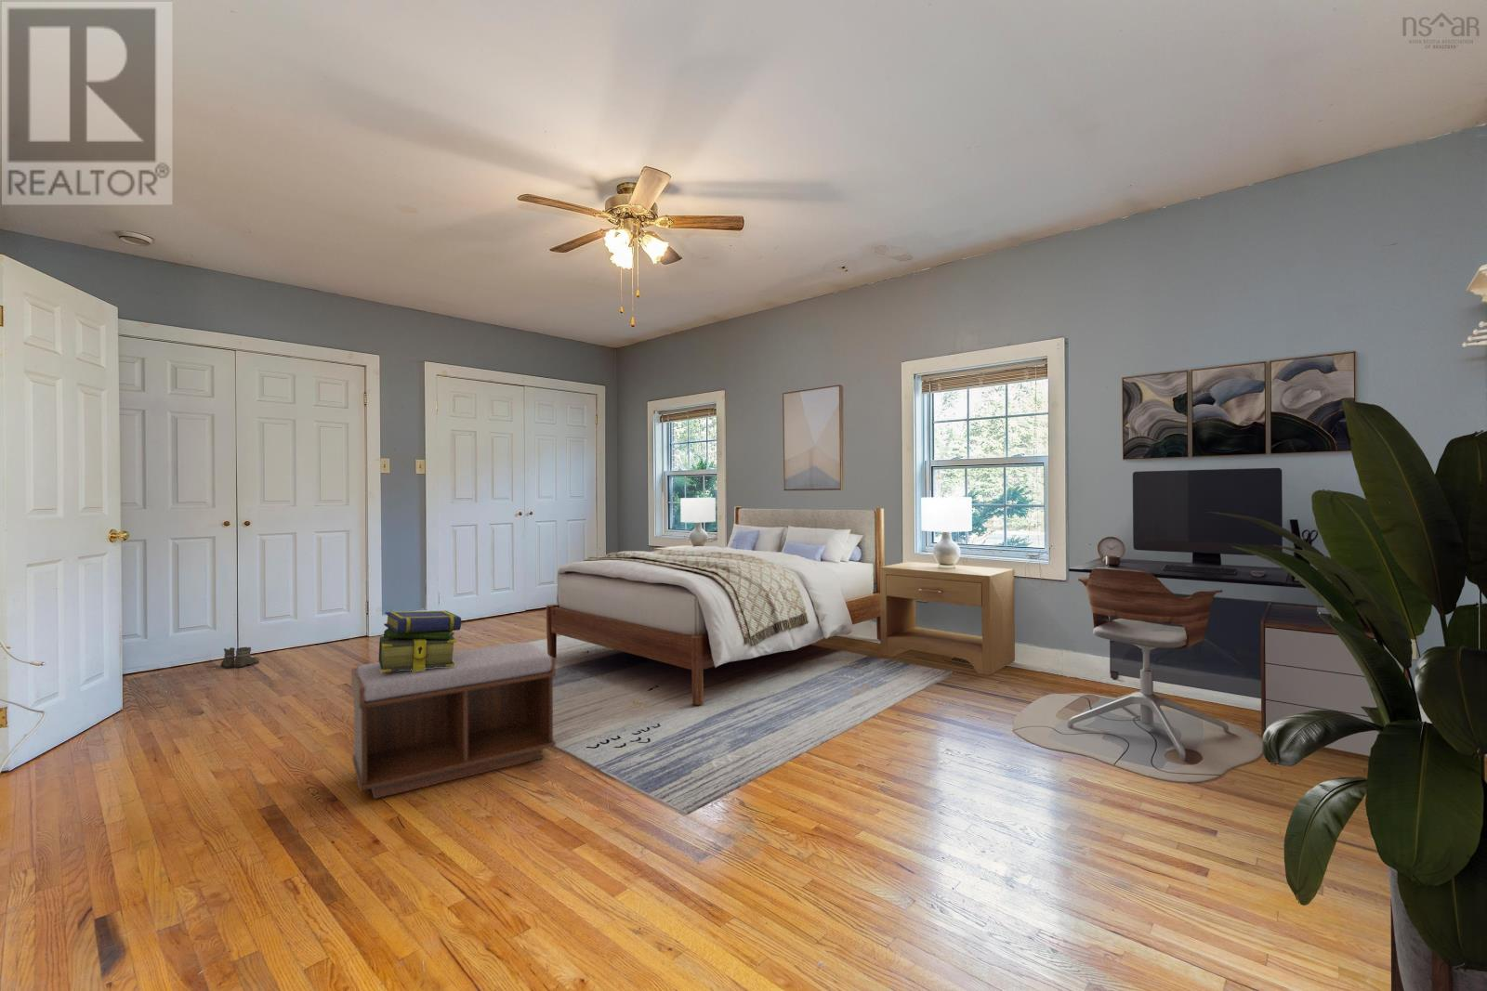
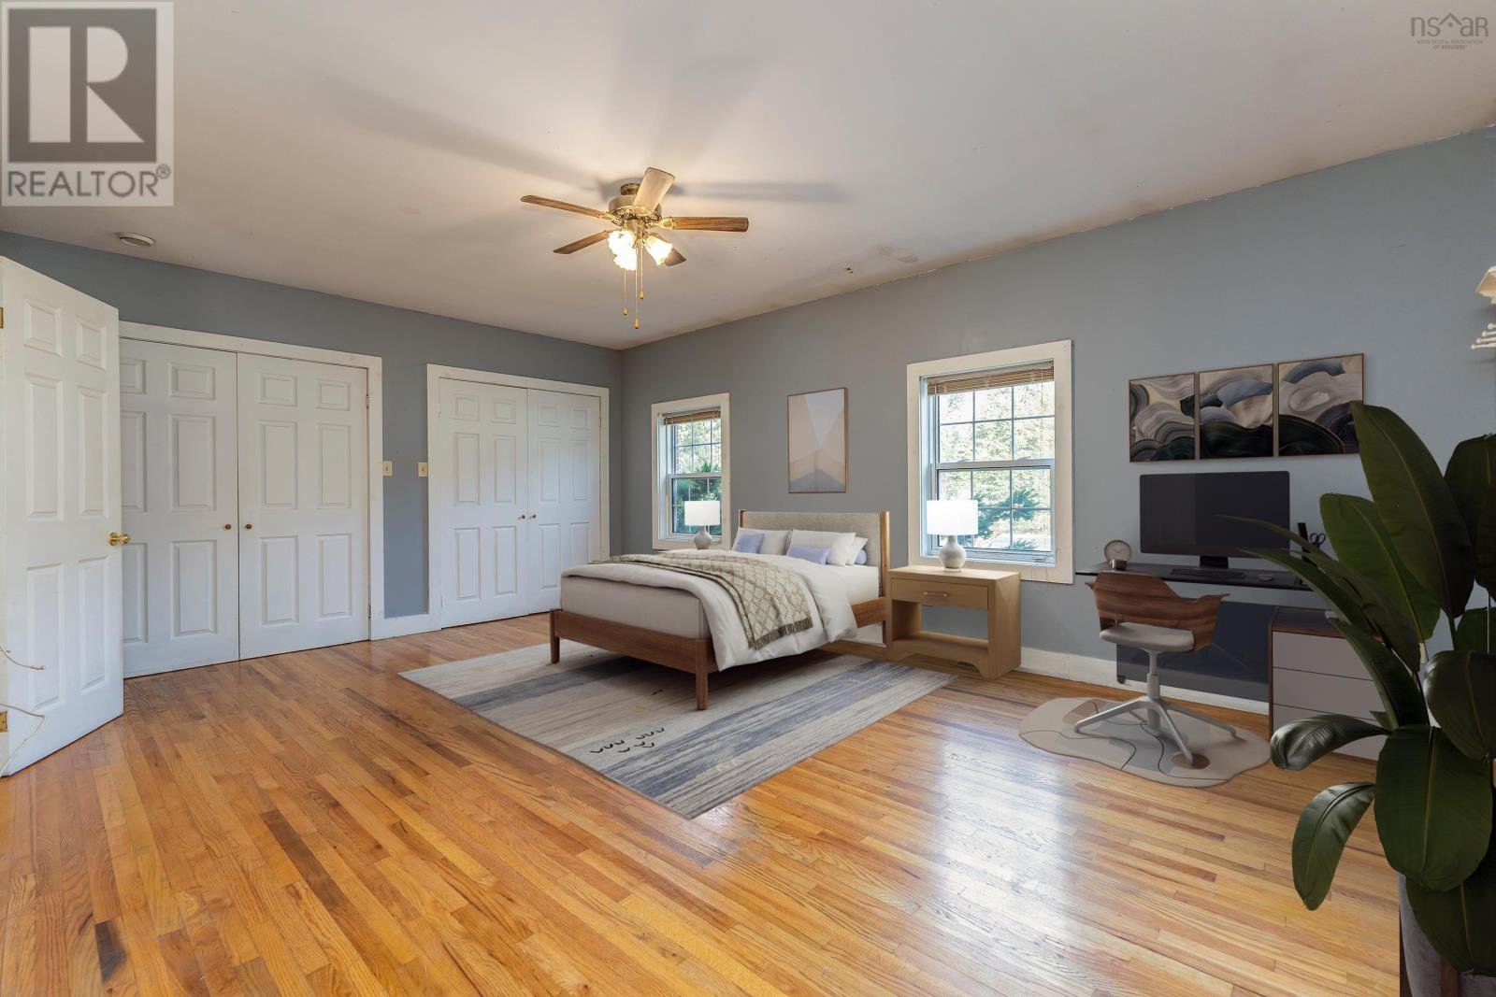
- bench [351,640,557,800]
- boots [217,646,260,669]
- stack of books [378,611,461,672]
